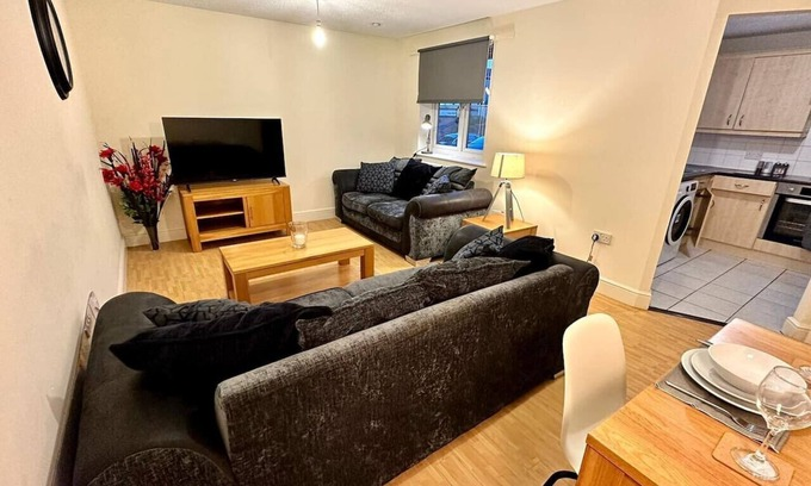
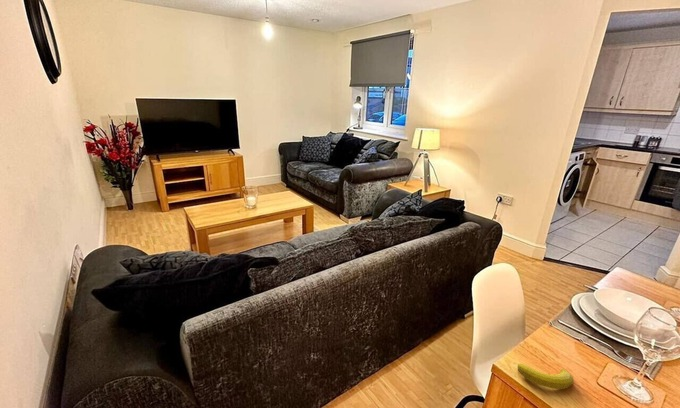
+ banana [517,363,574,390]
